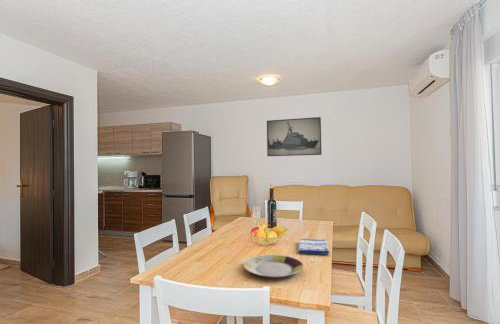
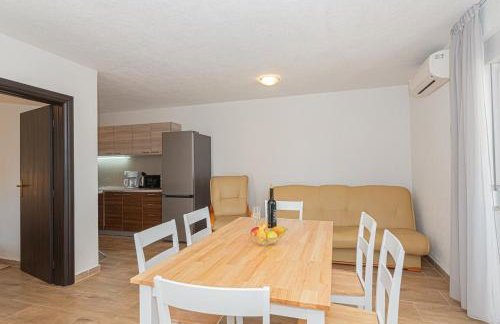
- dish towel [297,237,330,256]
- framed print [266,116,322,157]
- plate [243,254,305,279]
